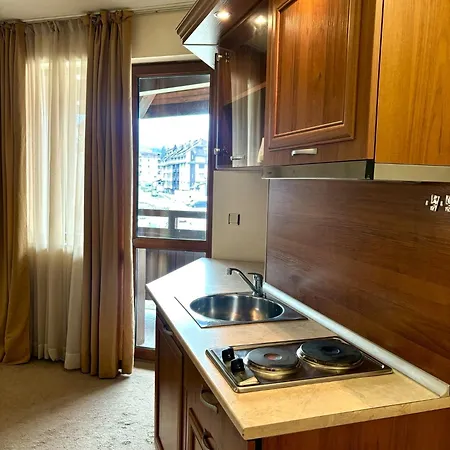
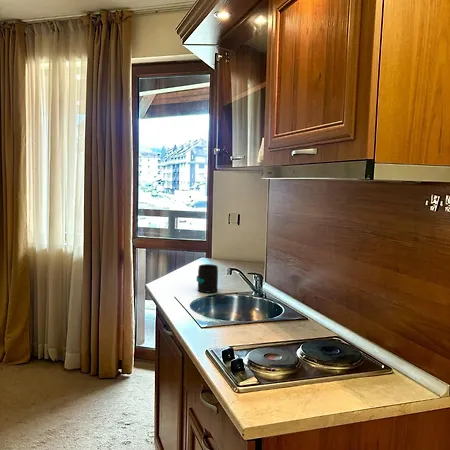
+ mug [196,263,219,294]
